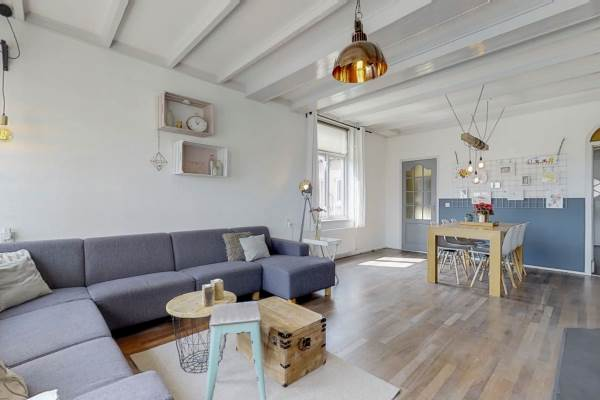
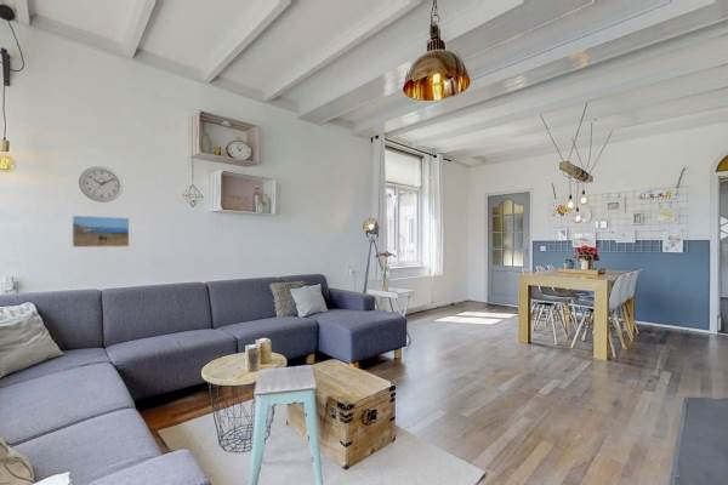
+ wall clock [78,165,124,204]
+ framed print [72,215,130,249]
